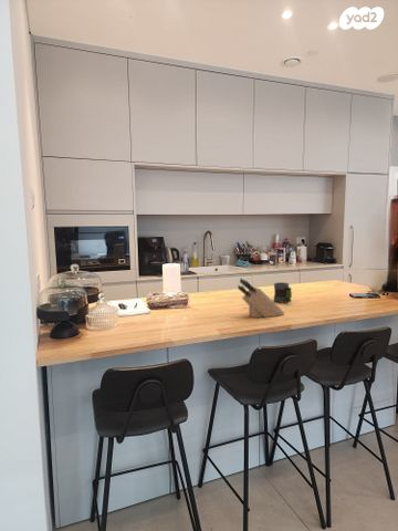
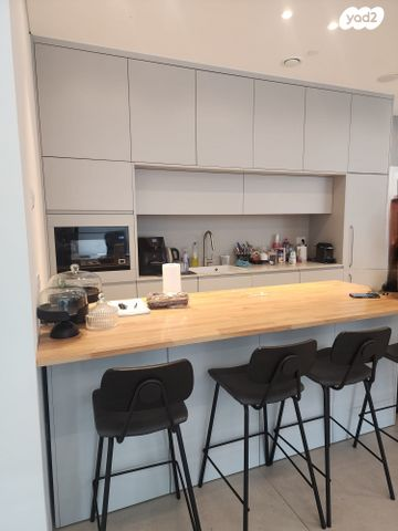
- mug [273,281,293,303]
- knife block [237,278,285,319]
